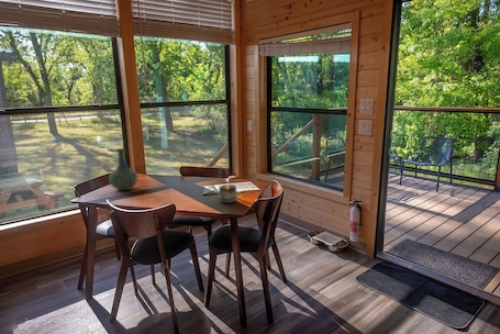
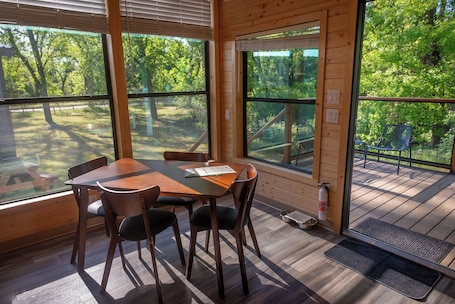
- candle holder [218,183,238,204]
- vase [108,147,138,191]
